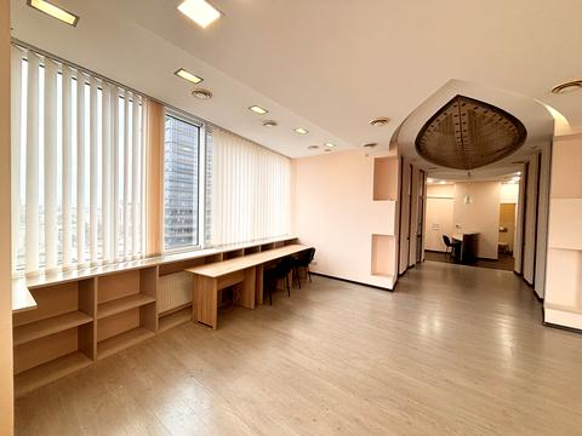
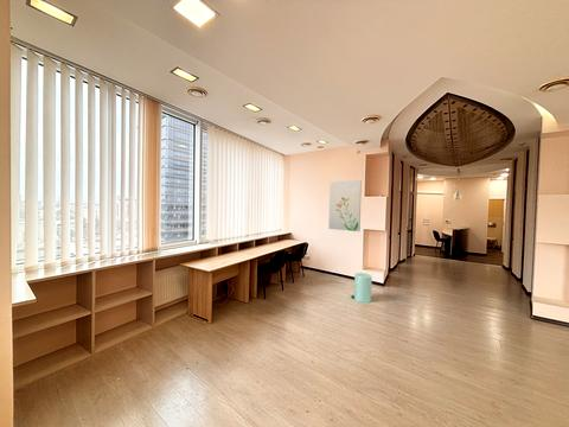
+ wall art [327,179,363,232]
+ trash can [350,272,373,304]
